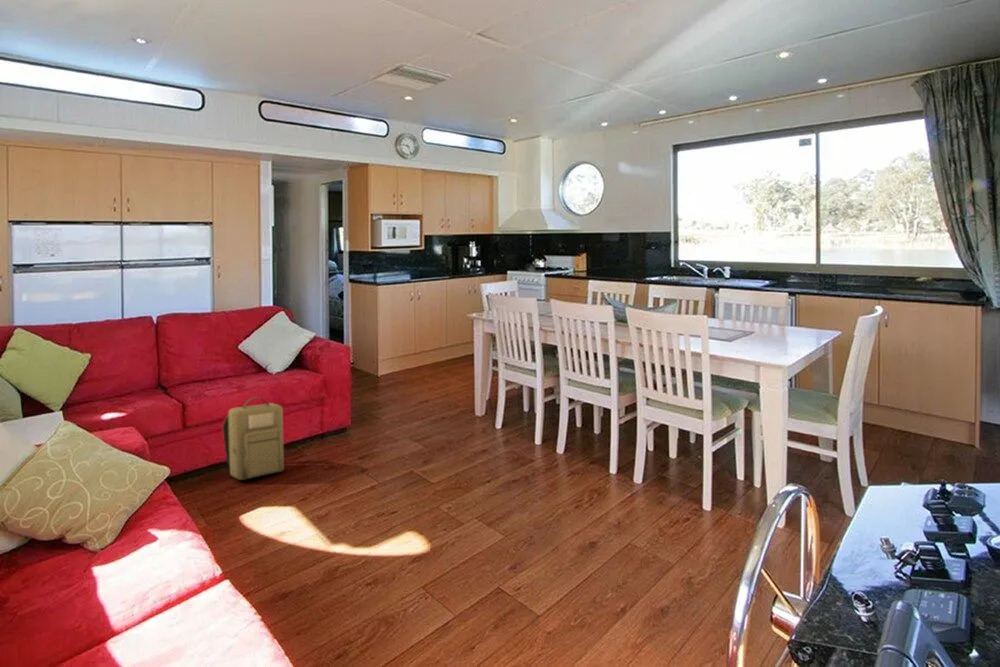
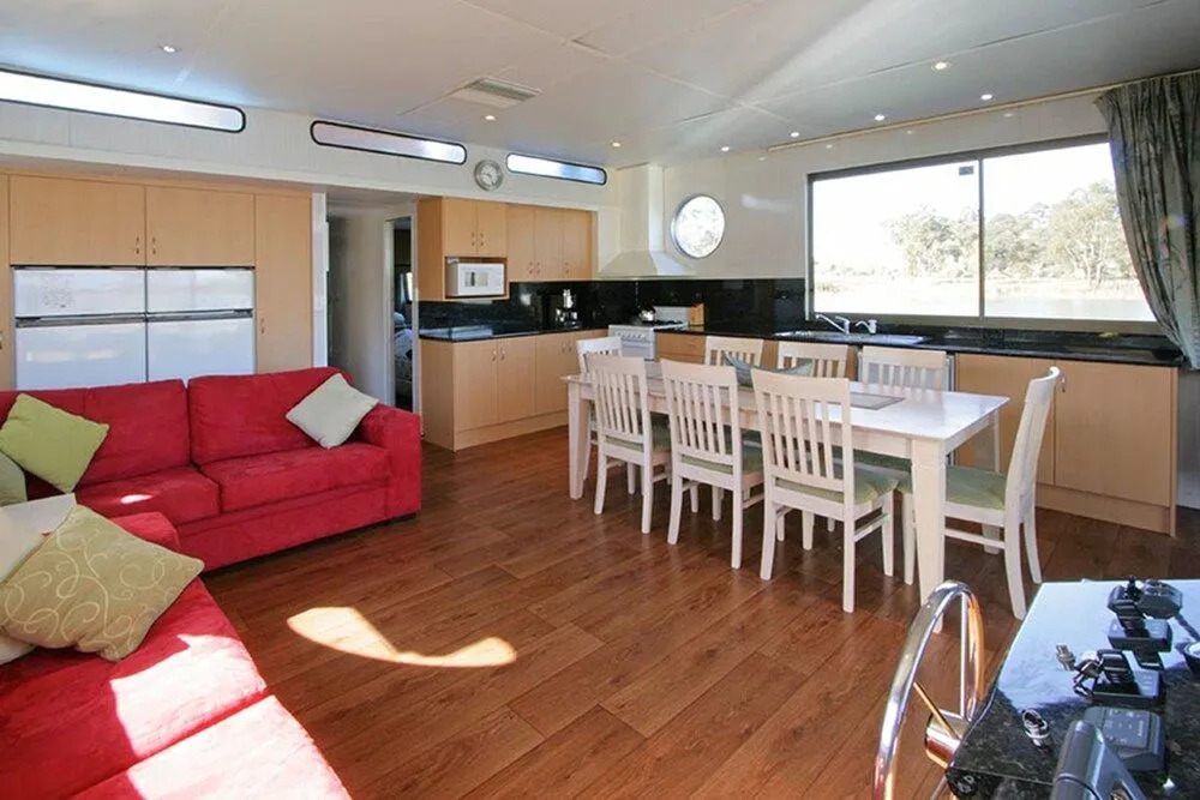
- backpack [221,396,285,481]
